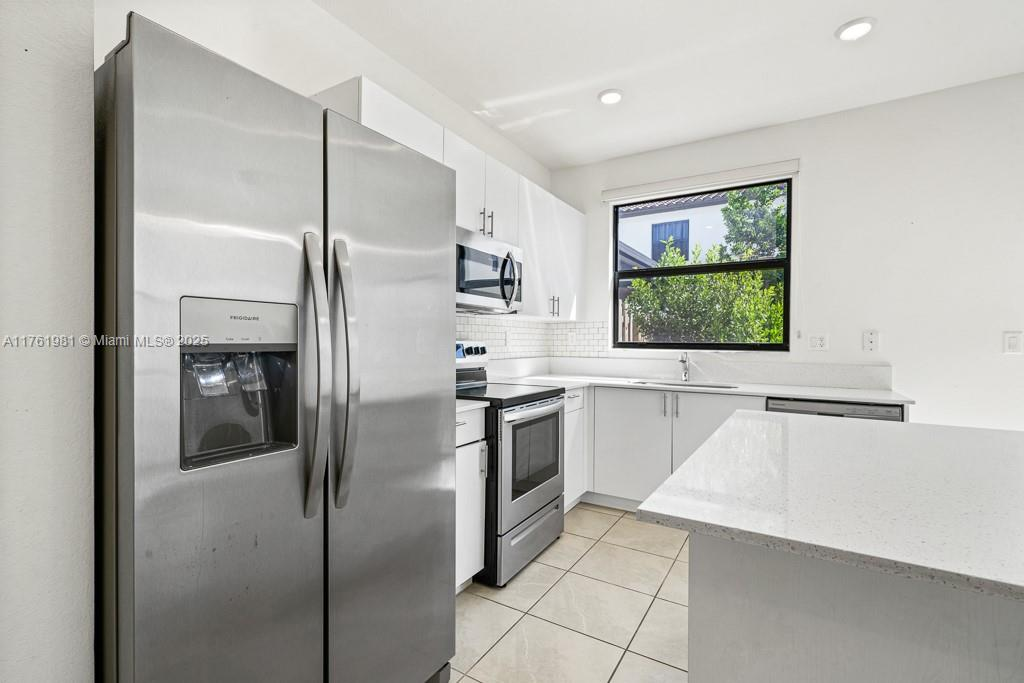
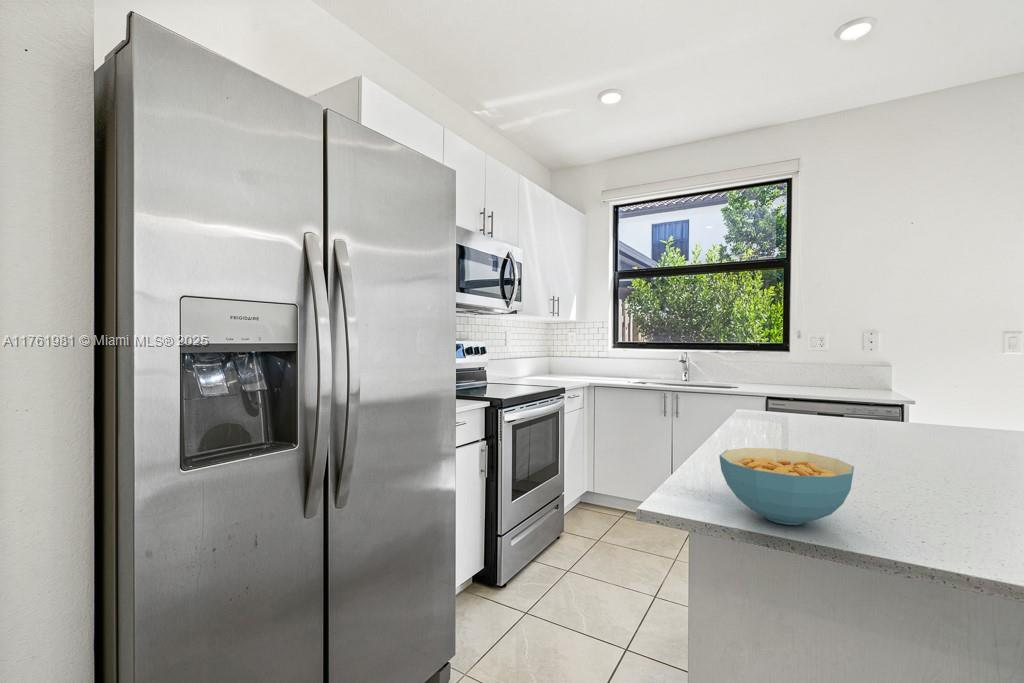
+ cereal bowl [718,447,855,526]
